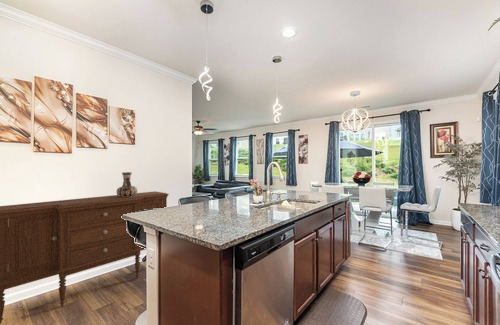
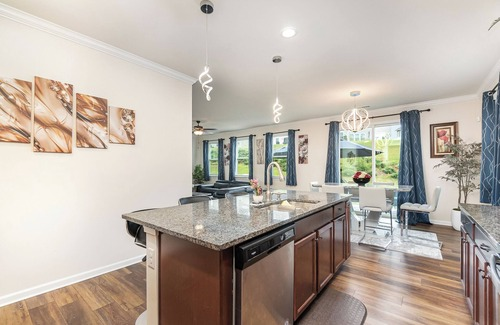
- sideboard [0,190,170,325]
- decorative vase [116,171,138,197]
